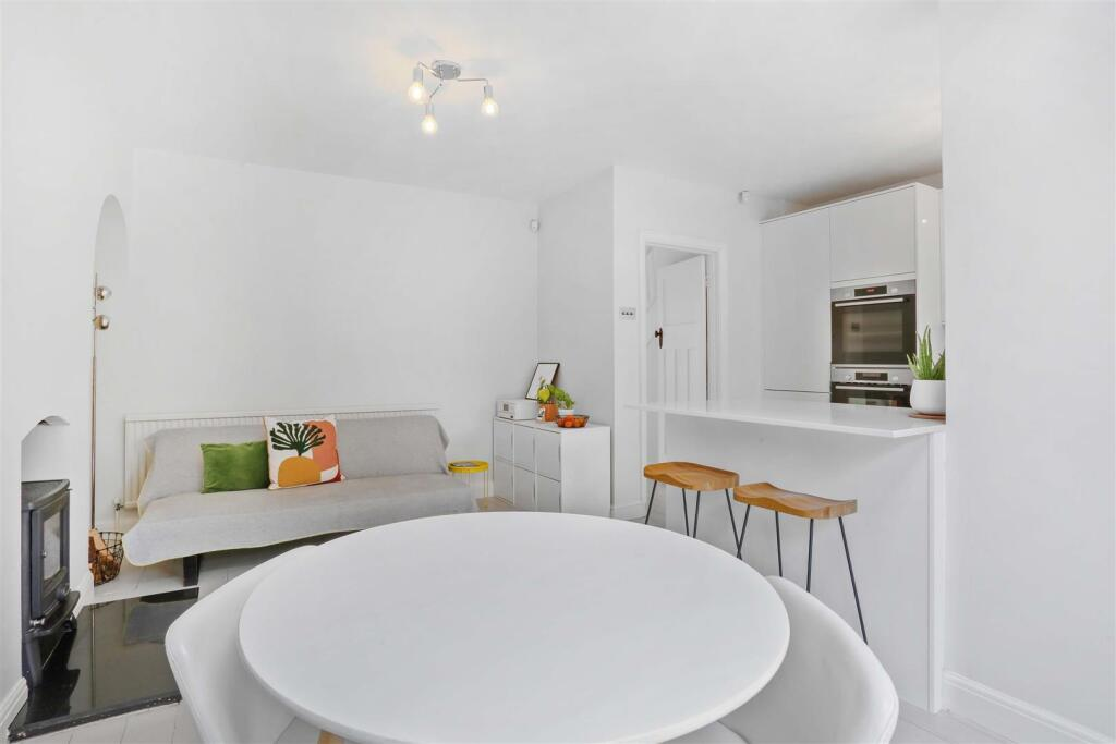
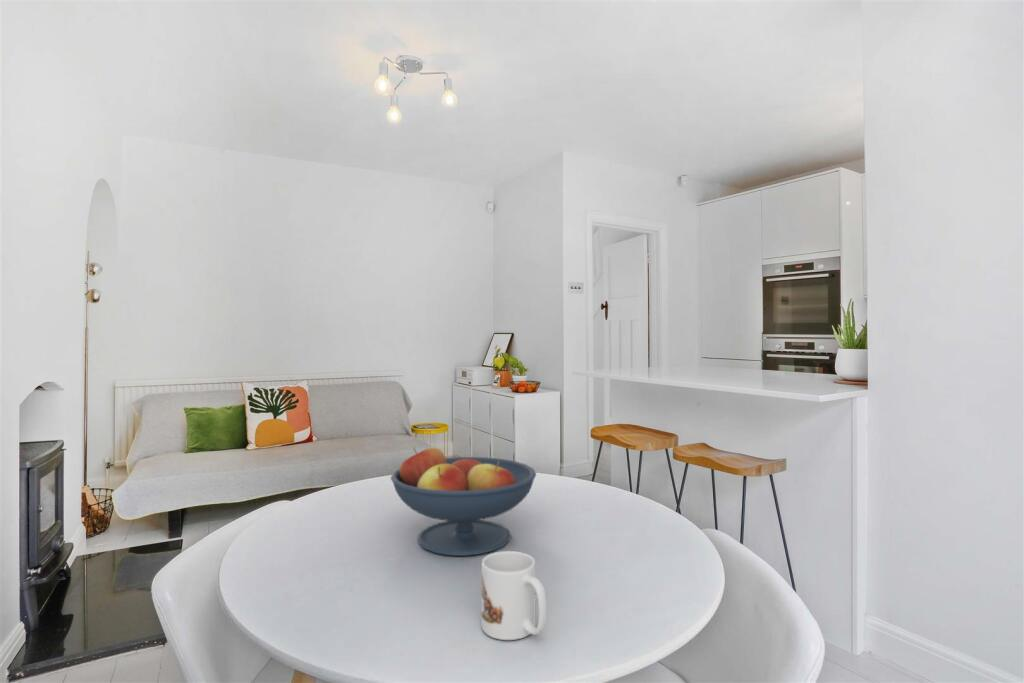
+ fruit bowl [390,446,537,557]
+ mug [481,550,548,641]
